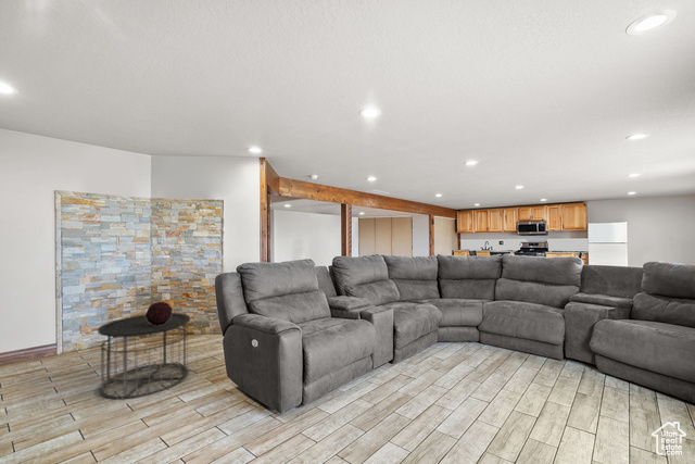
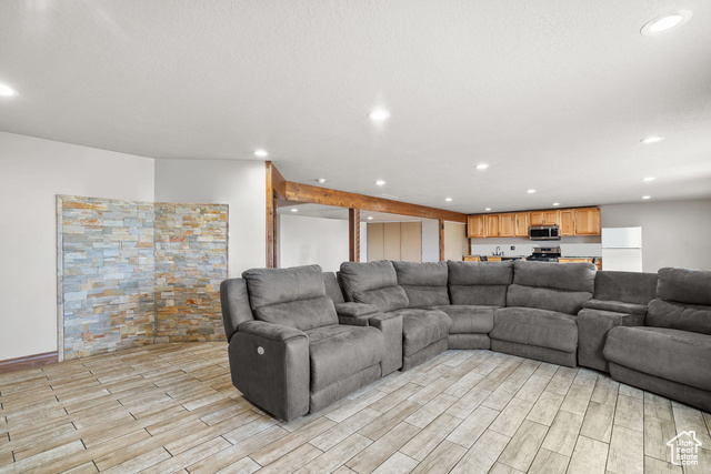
- decorative orb [144,301,173,326]
- side table [97,312,191,400]
